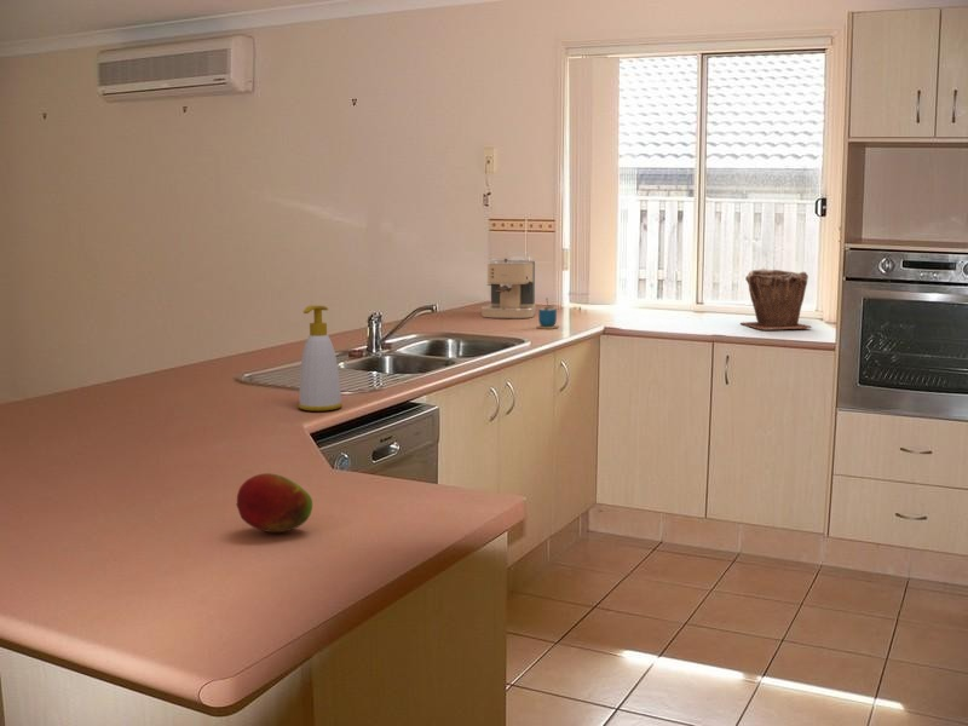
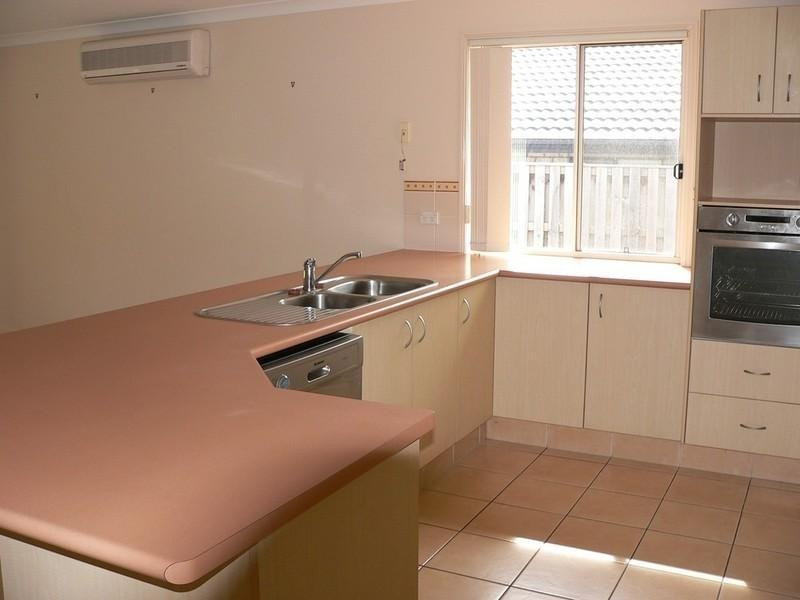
- coffee maker [480,258,537,319]
- soap bottle [298,304,344,413]
- plant pot [738,267,813,332]
- cup [535,299,560,330]
- fruit [235,472,313,534]
